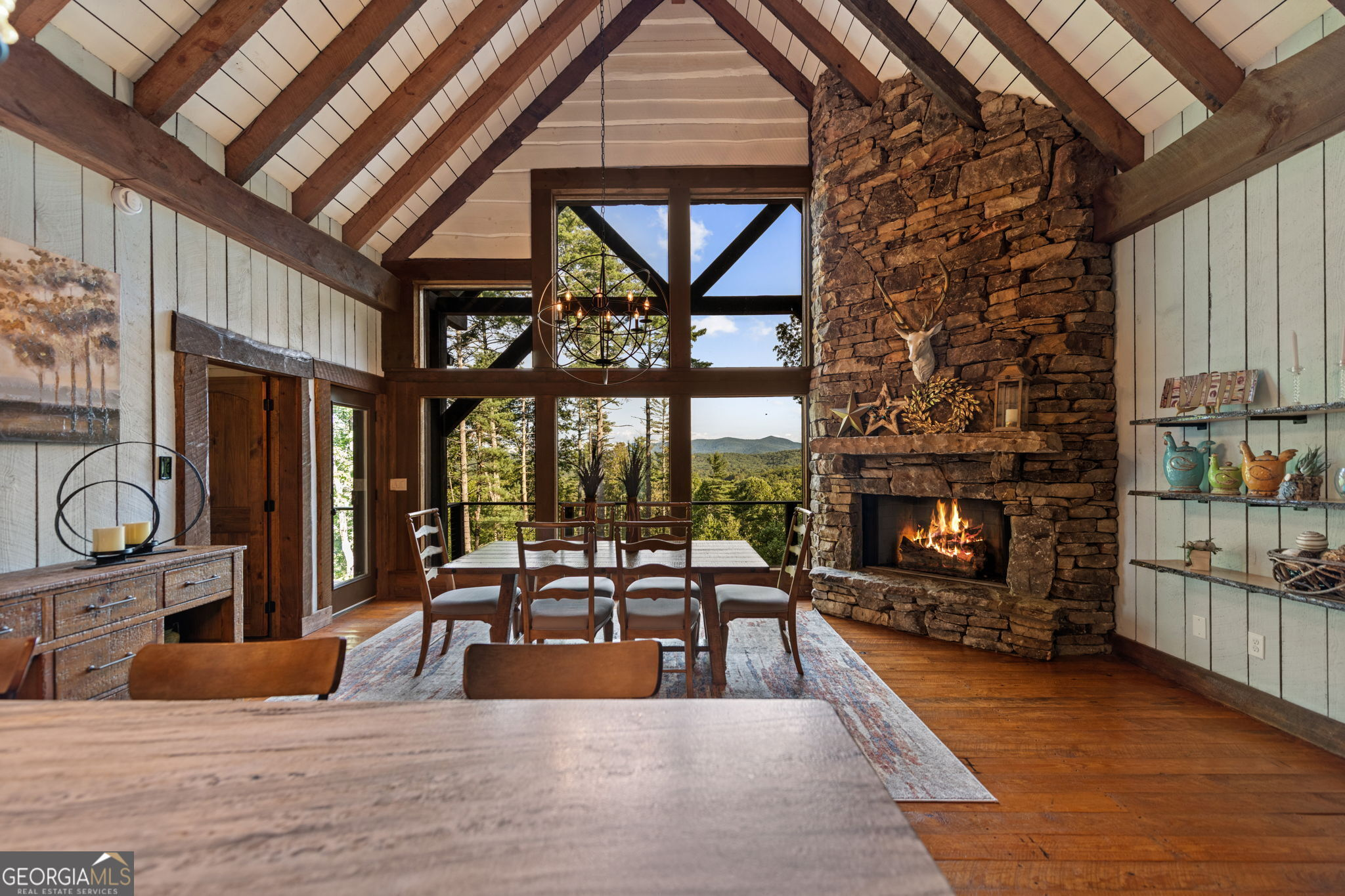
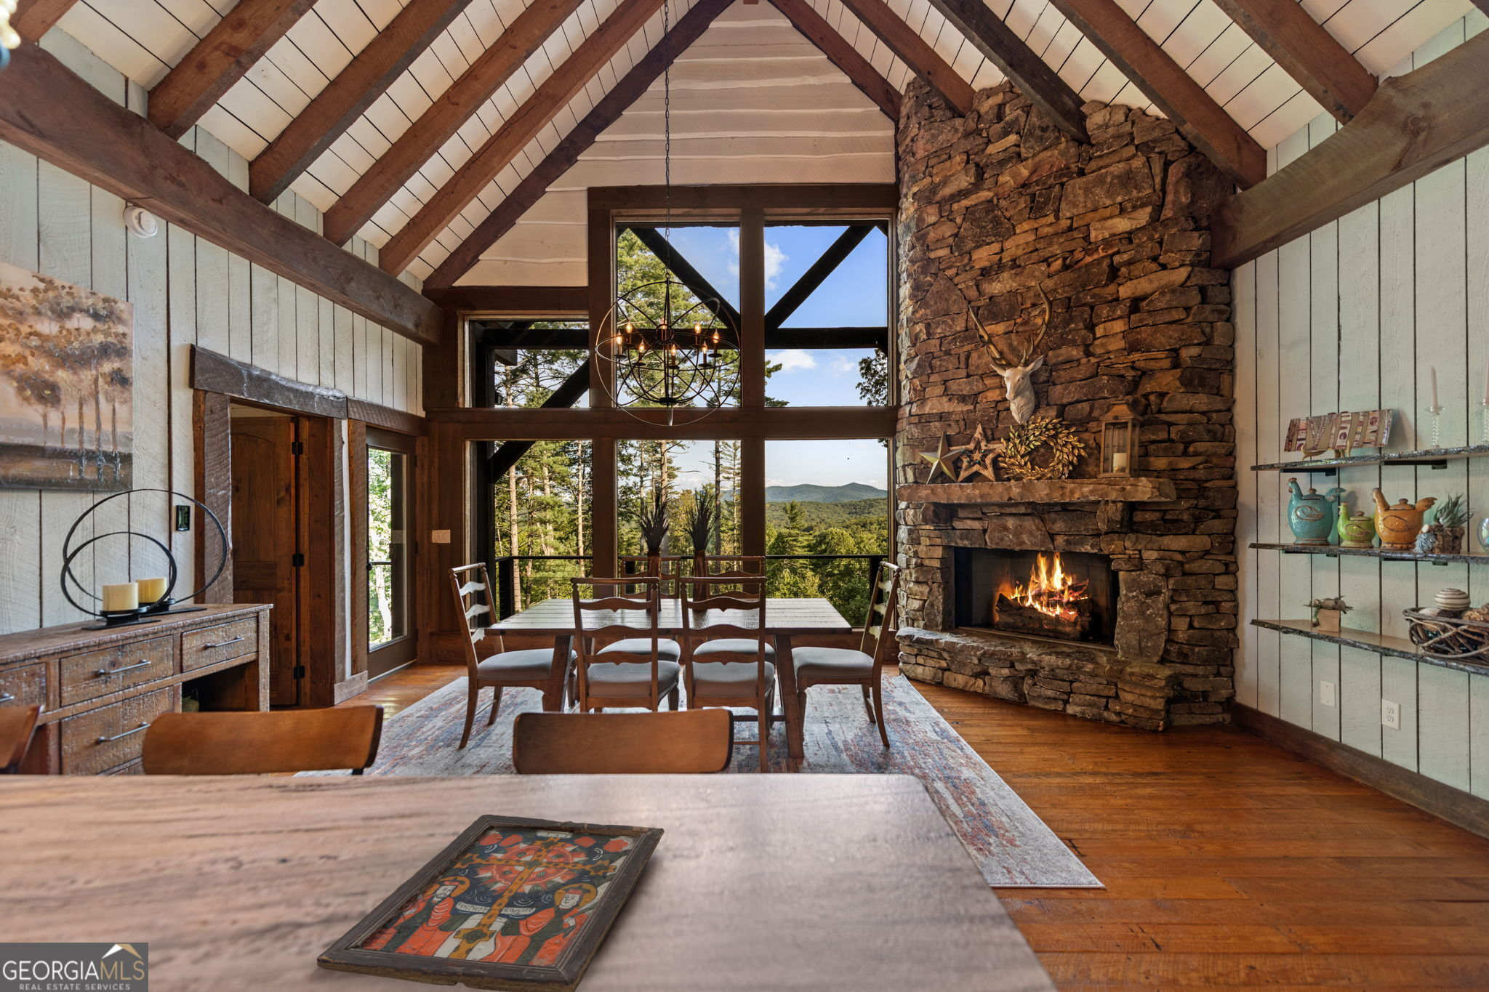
+ board game [317,814,665,992]
